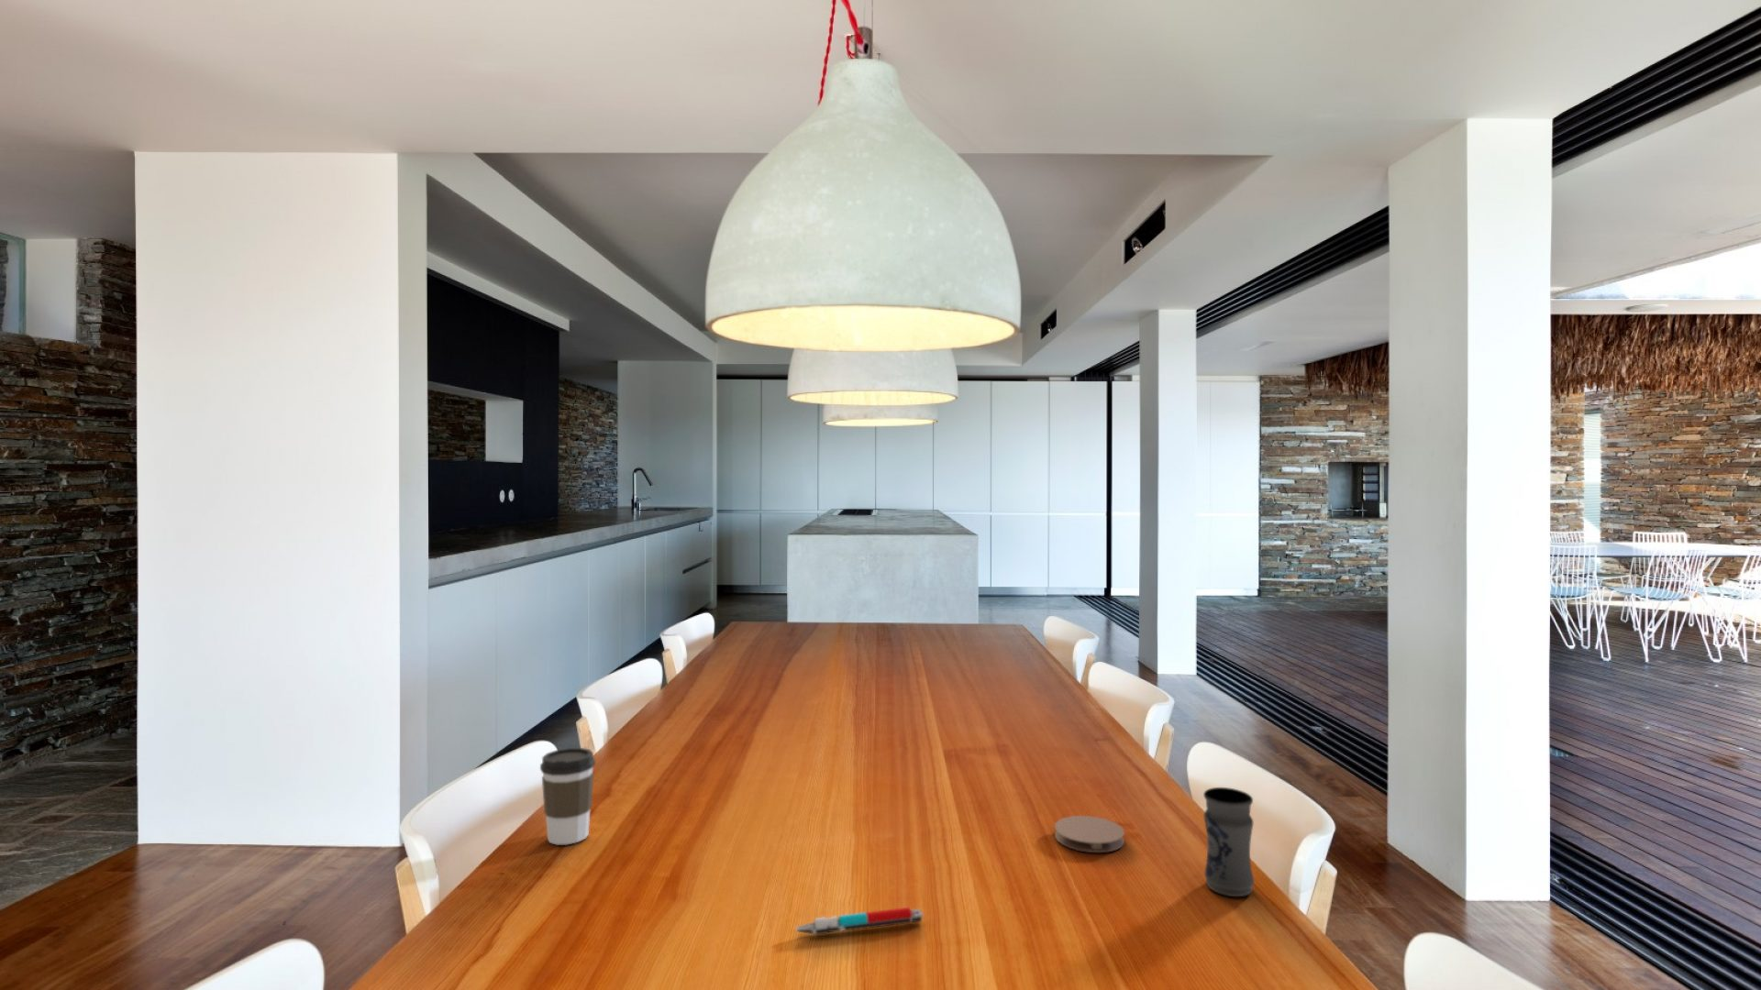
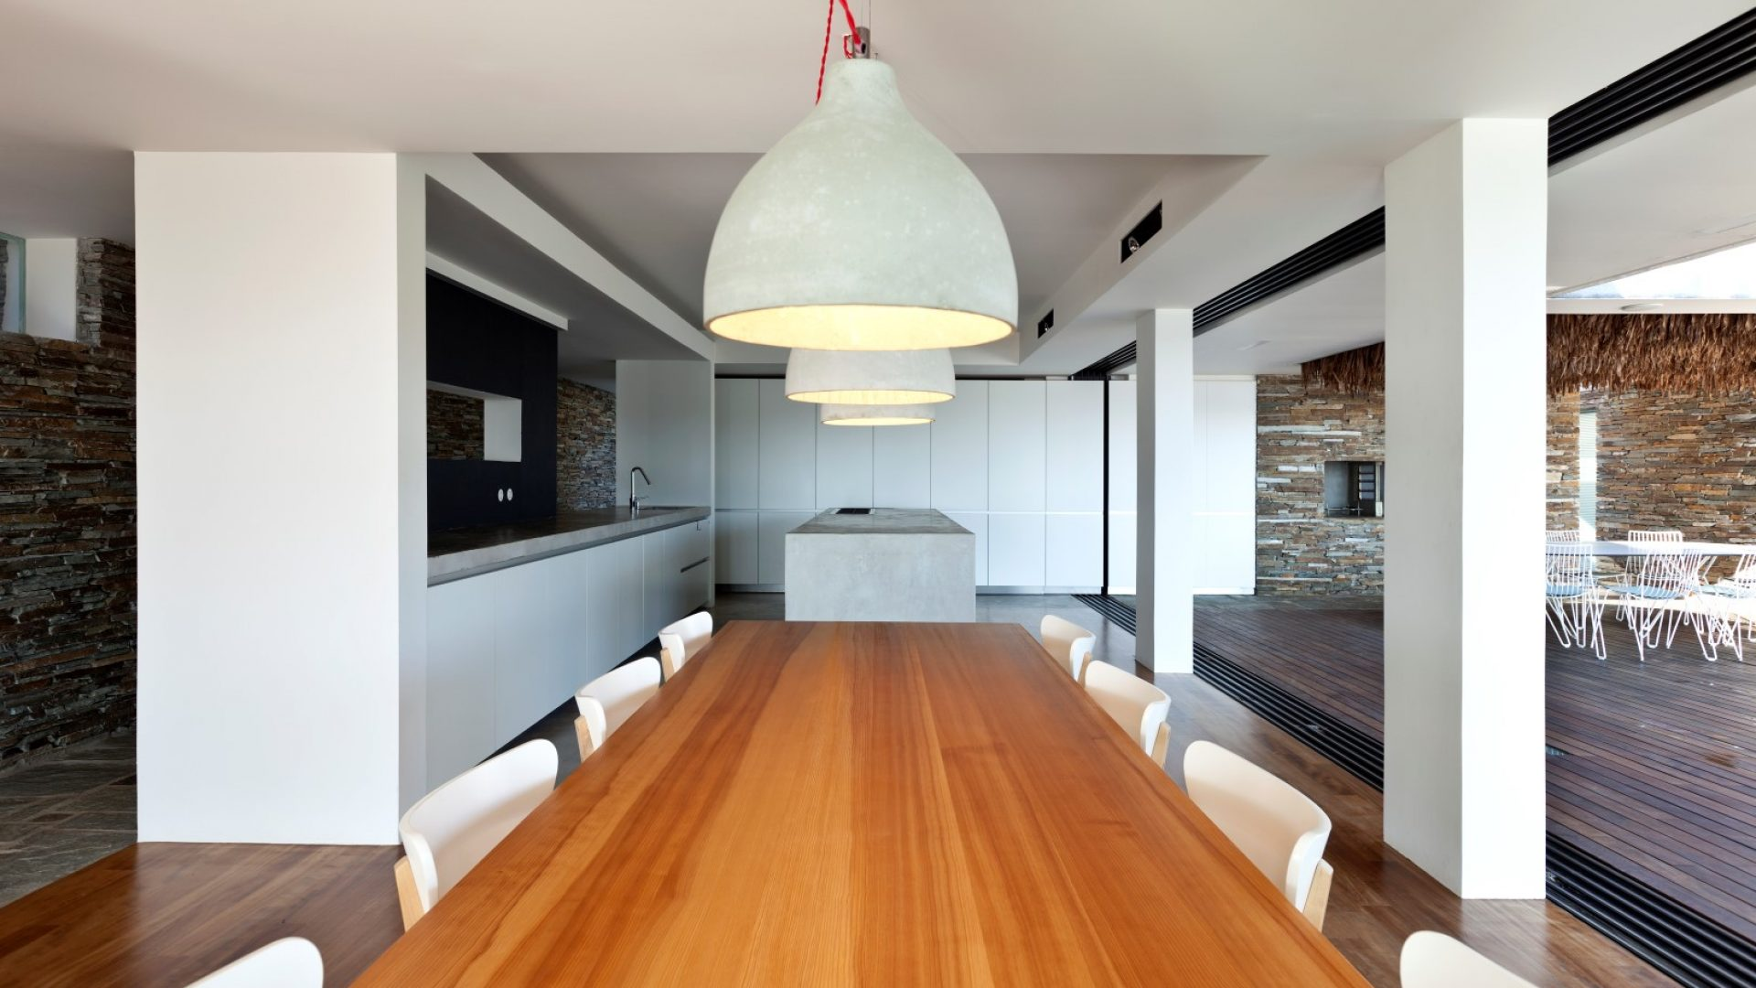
- coffee cup [539,747,596,845]
- coaster [1053,815,1125,853]
- jar [1202,787,1254,897]
- pen [795,907,924,936]
